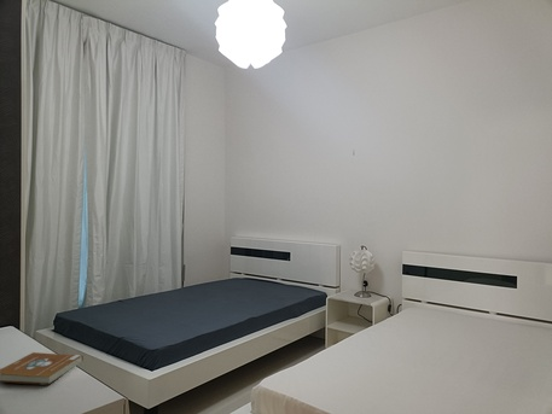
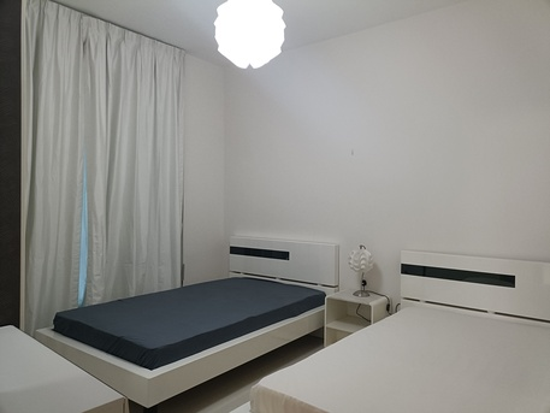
- book [0,351,85,385]
